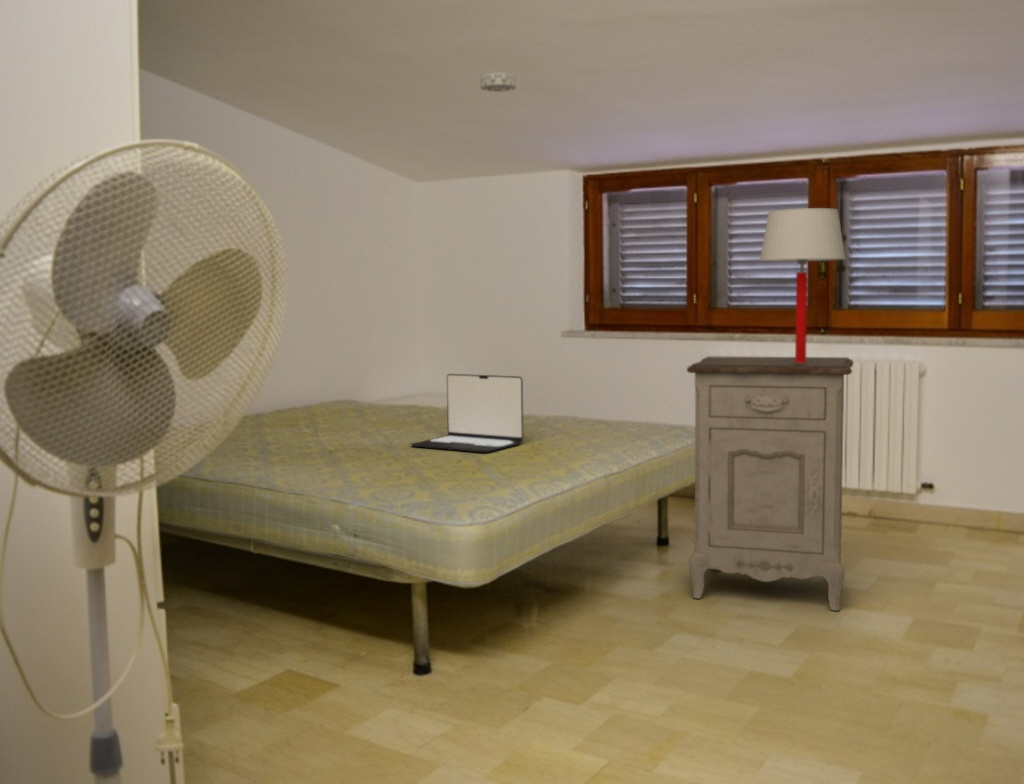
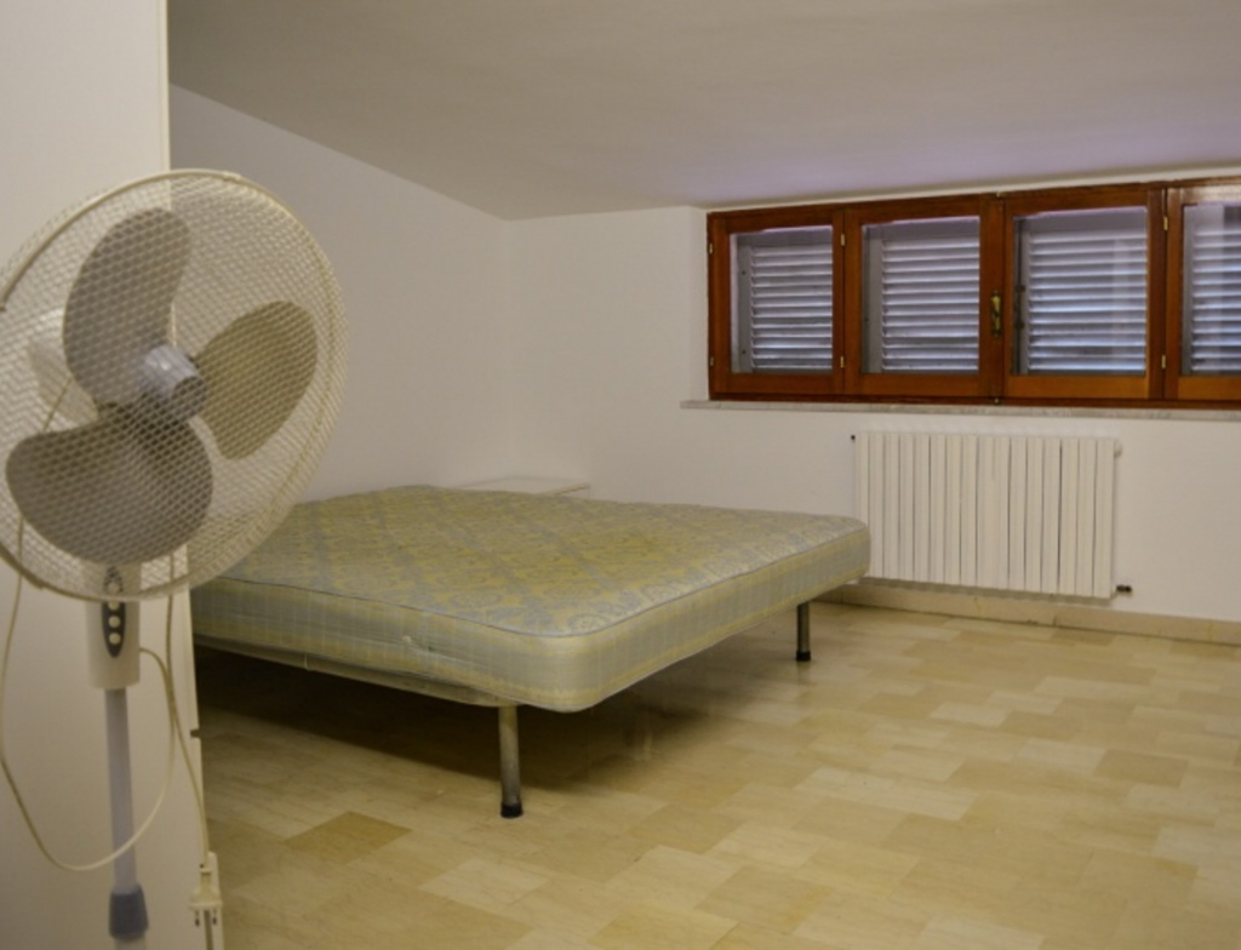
- nightstand [686,355,855,612]
- laptop [410,373,524,454]
- table lamp [758,207,847,363]
- smoke detector [479,71,517,93]
